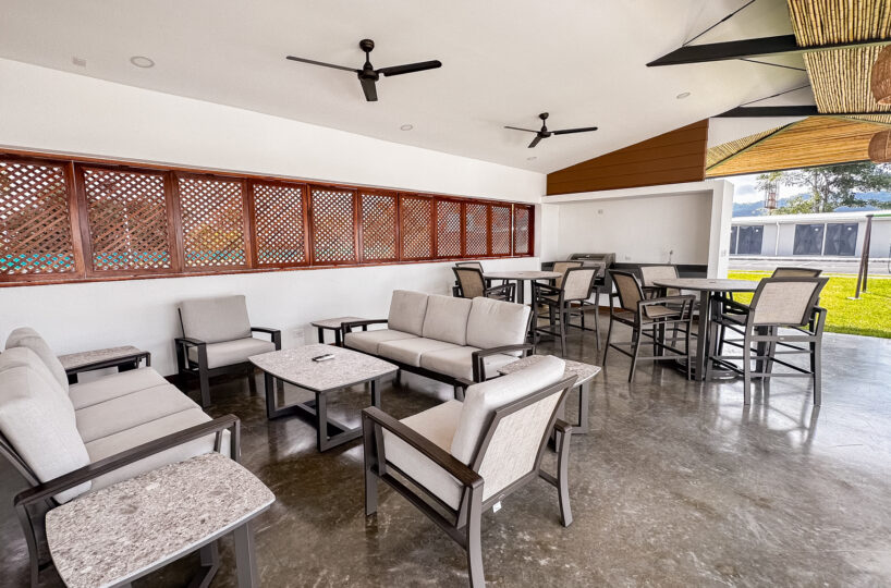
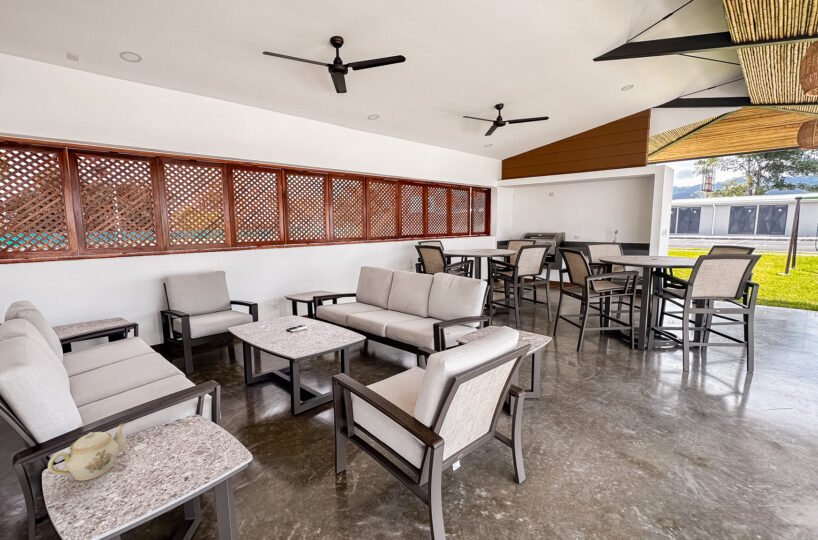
+ teapot [47,423,128,482]
